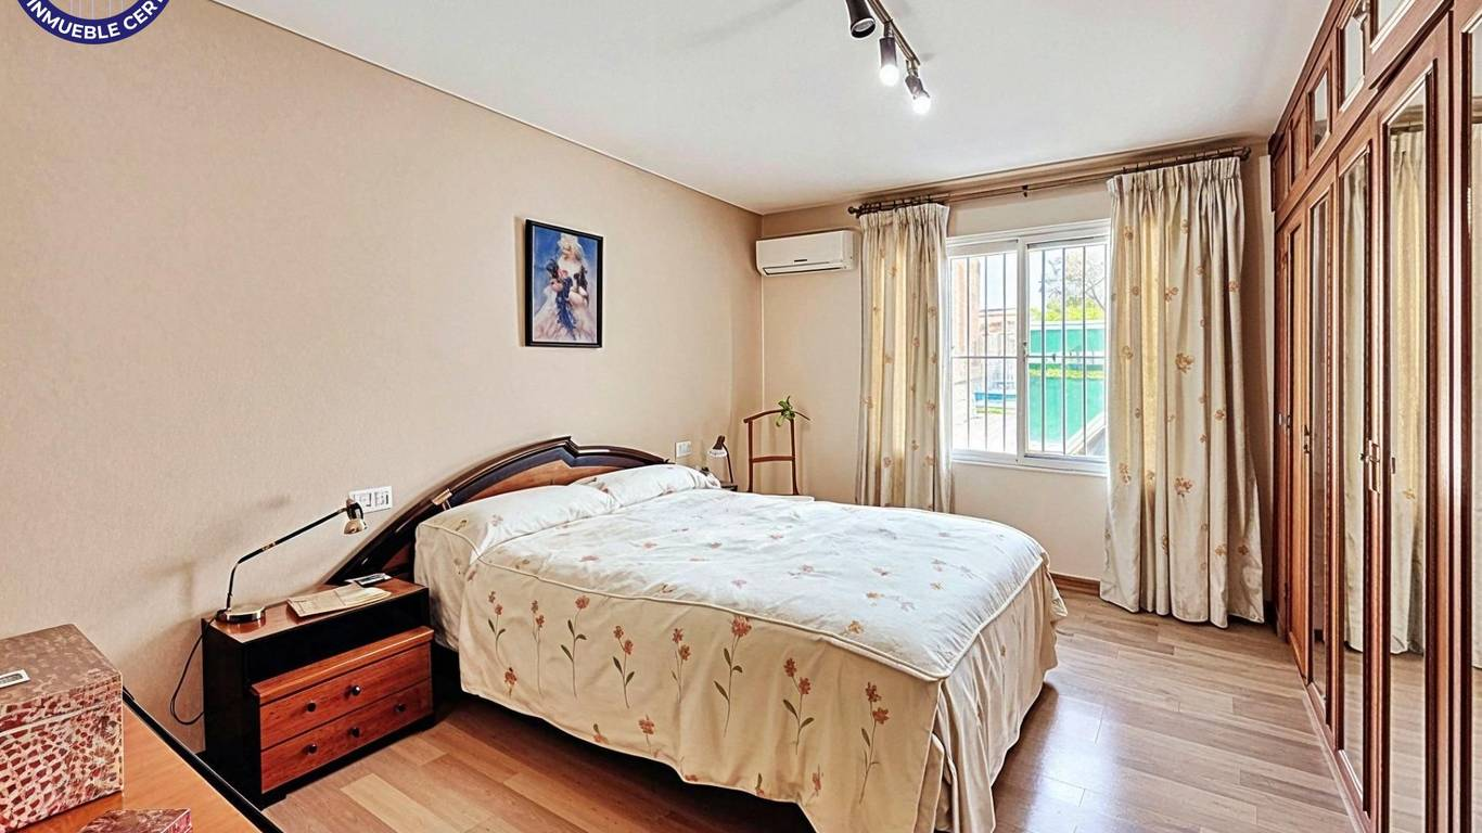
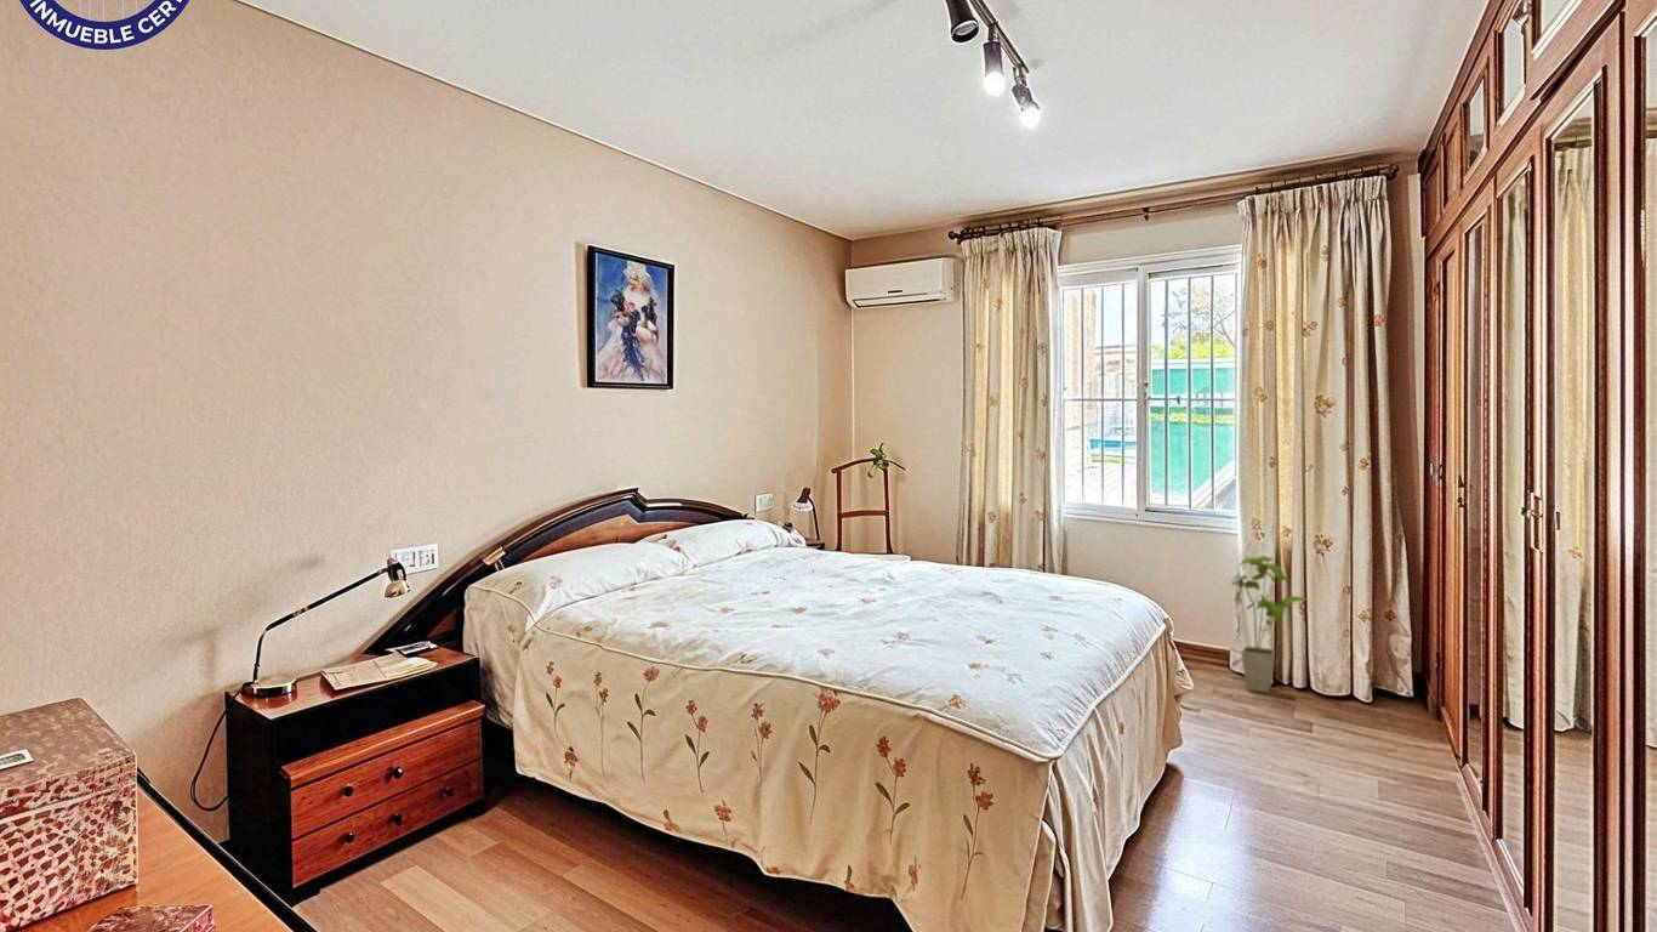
+ house plant [1229,555,1312,694]
